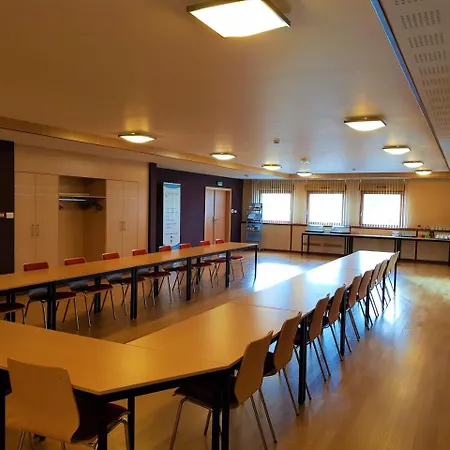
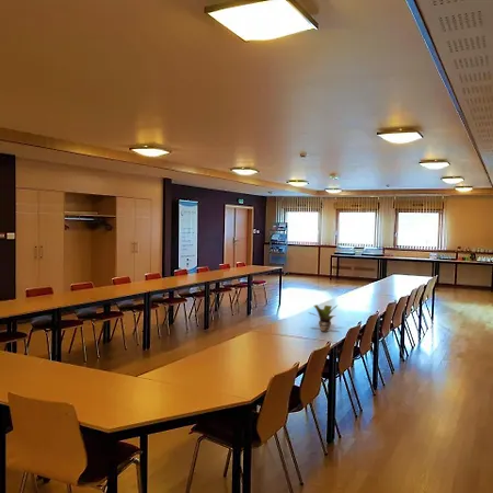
+ potted plant [308,303,340,333]
